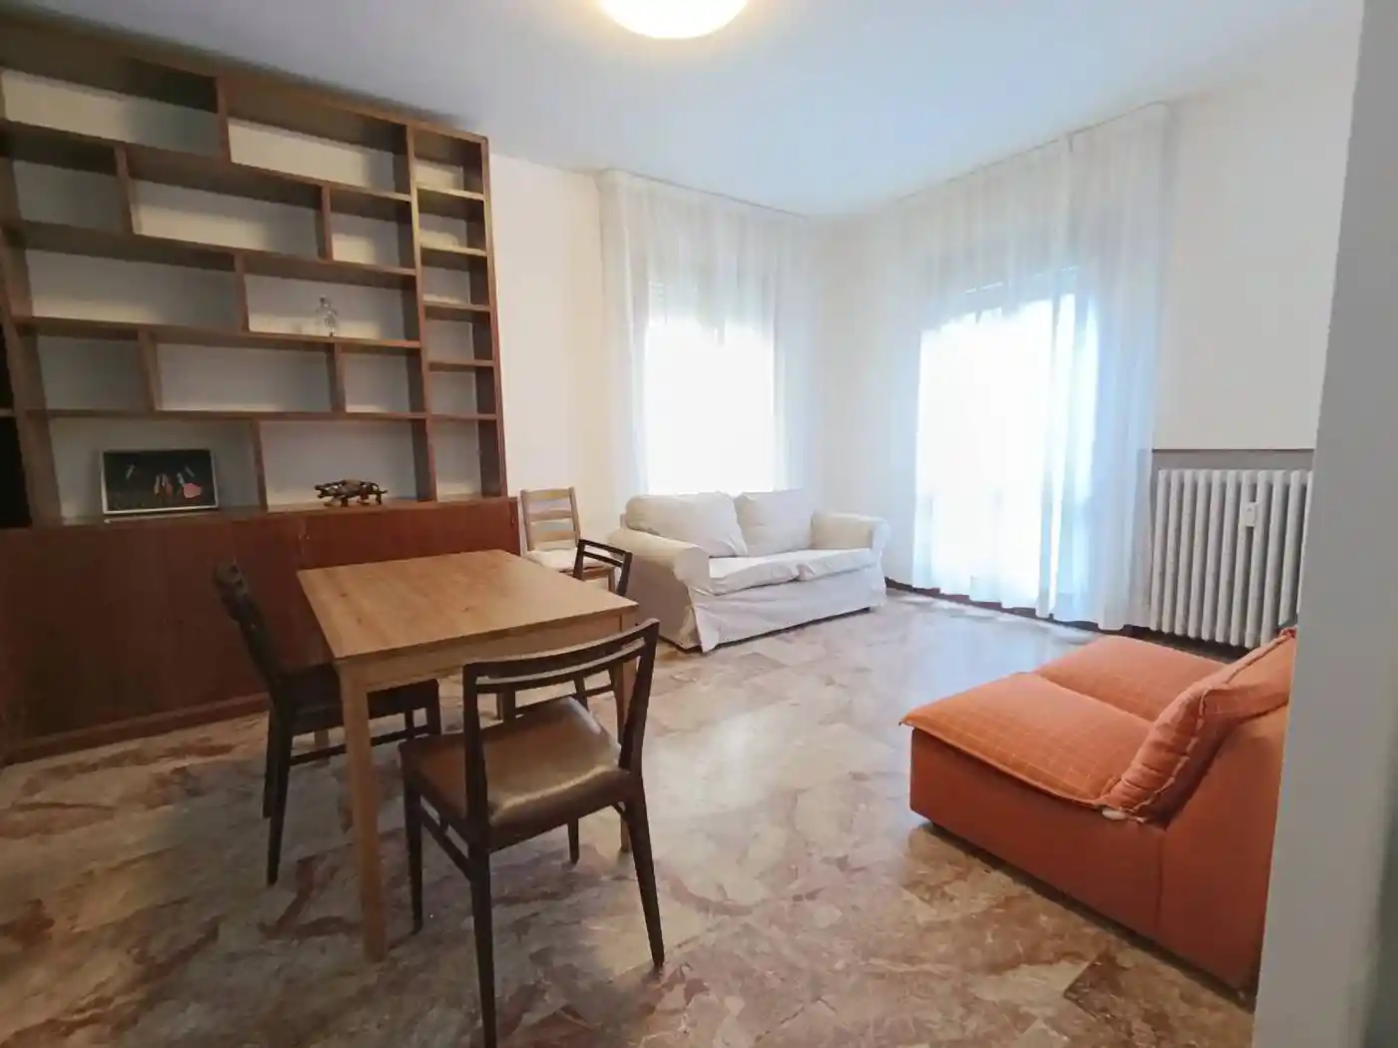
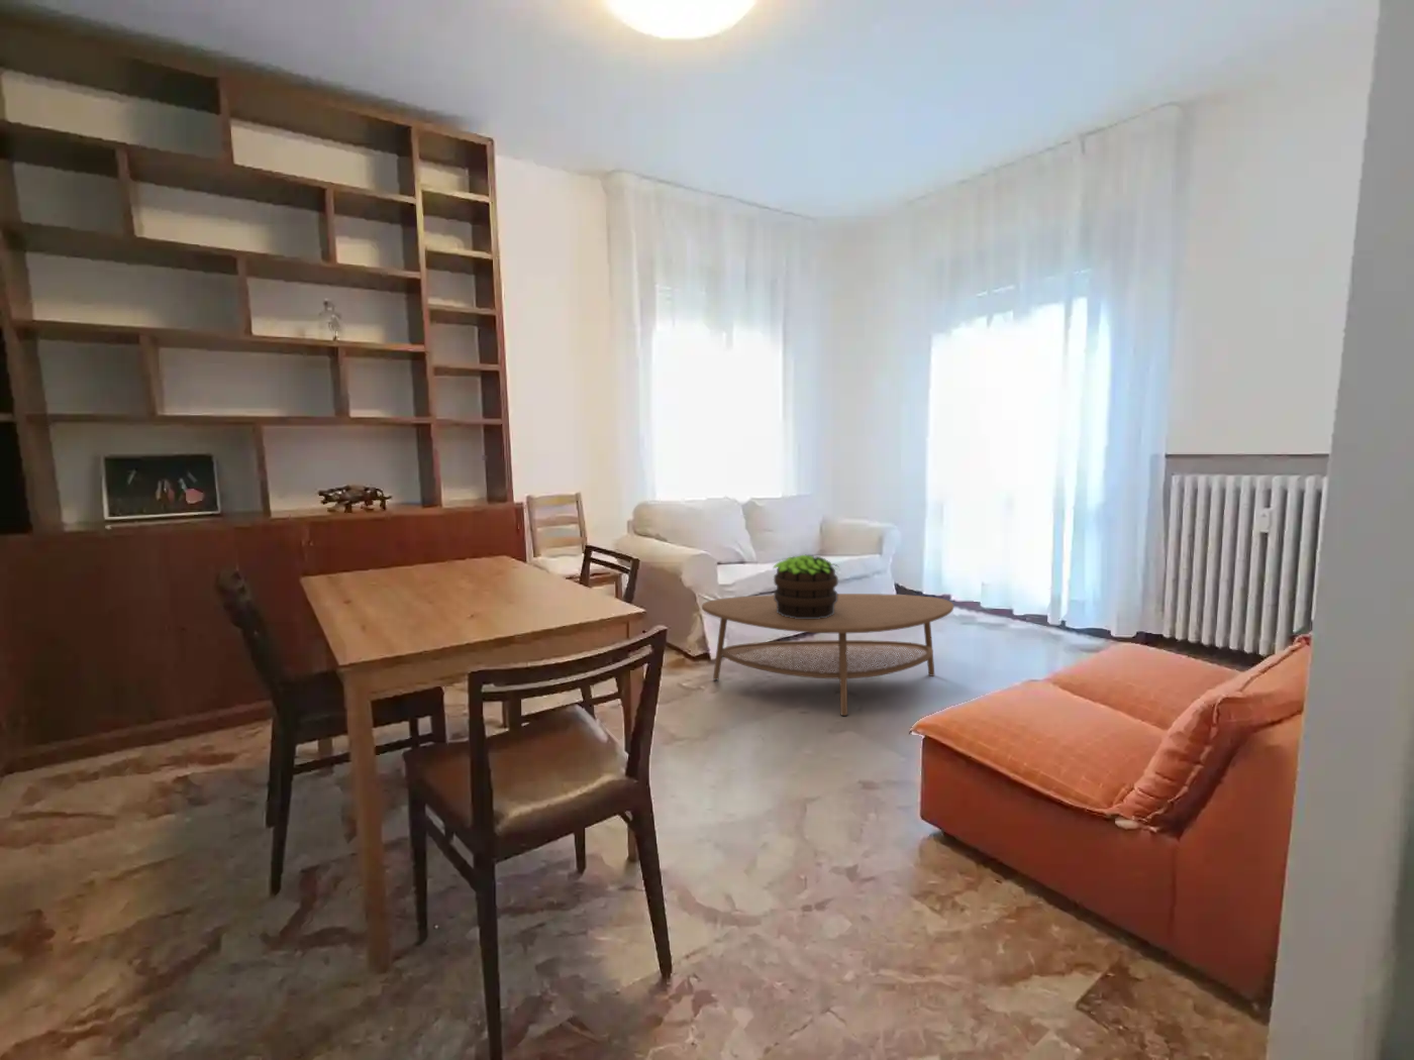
+ potted plant [772,554,839,619]
+ coffee table [701,592,954,717]
